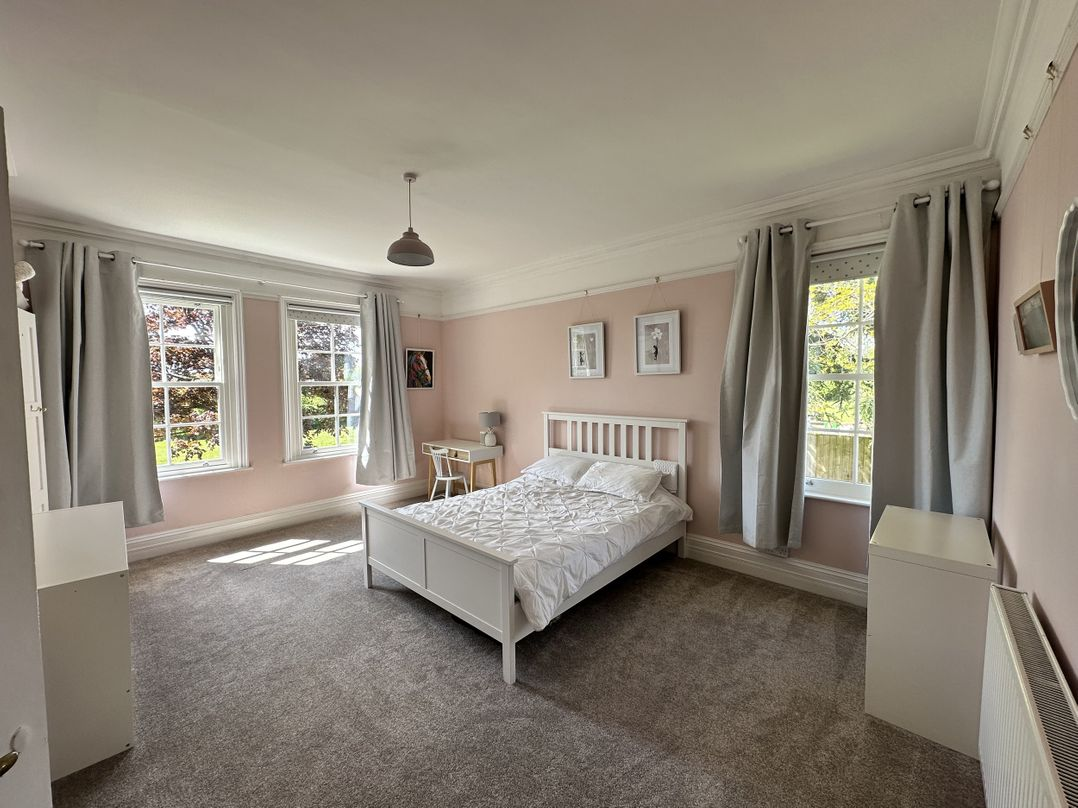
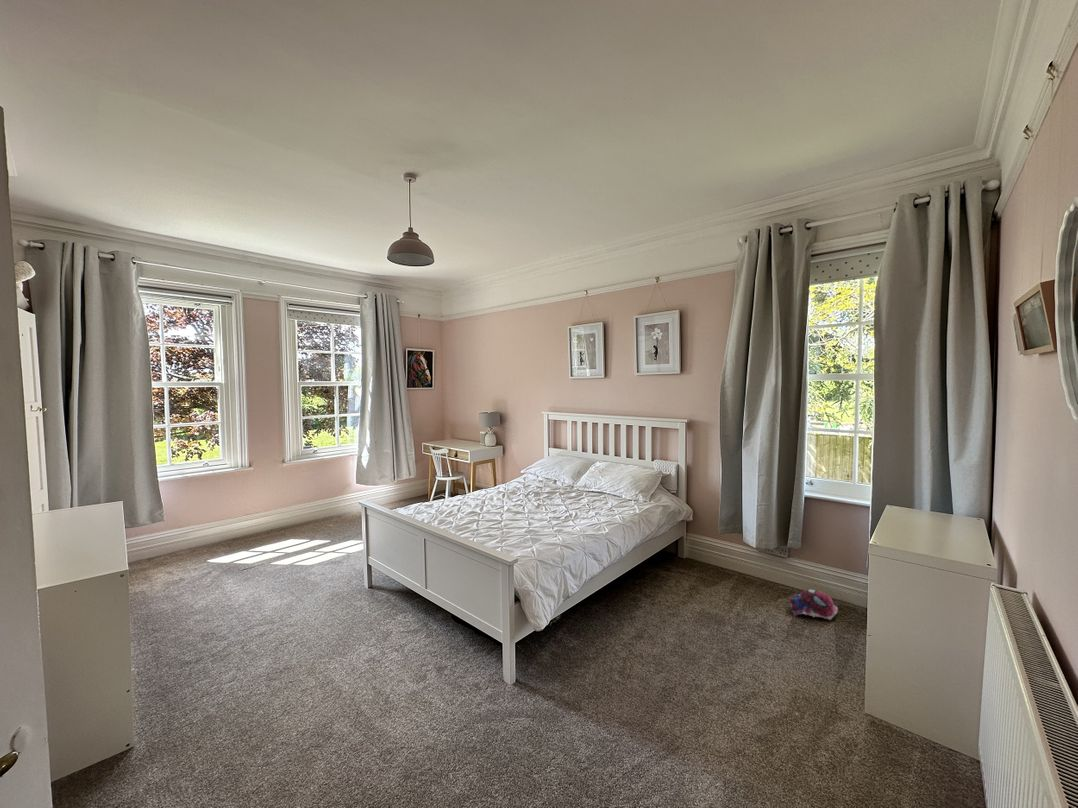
+ plush toy [788,588,839,621]
